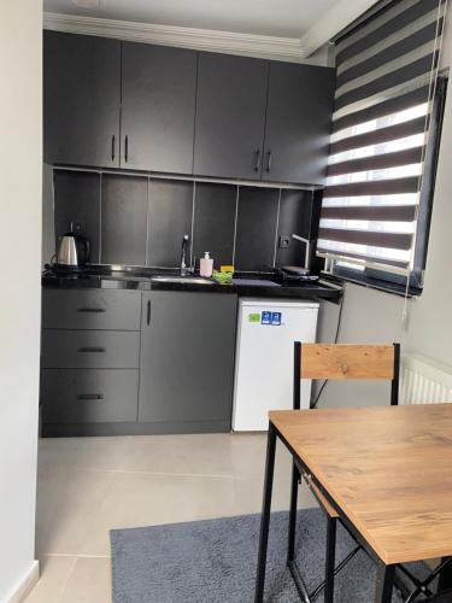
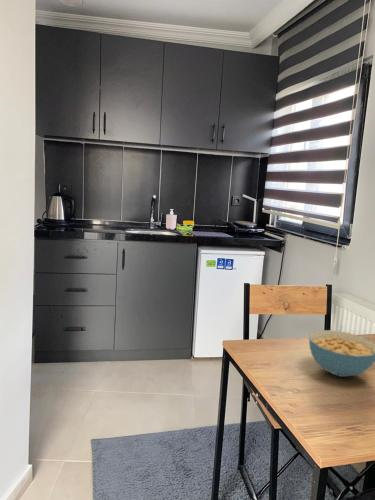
+ cereal bowl [308,329,375,378]
